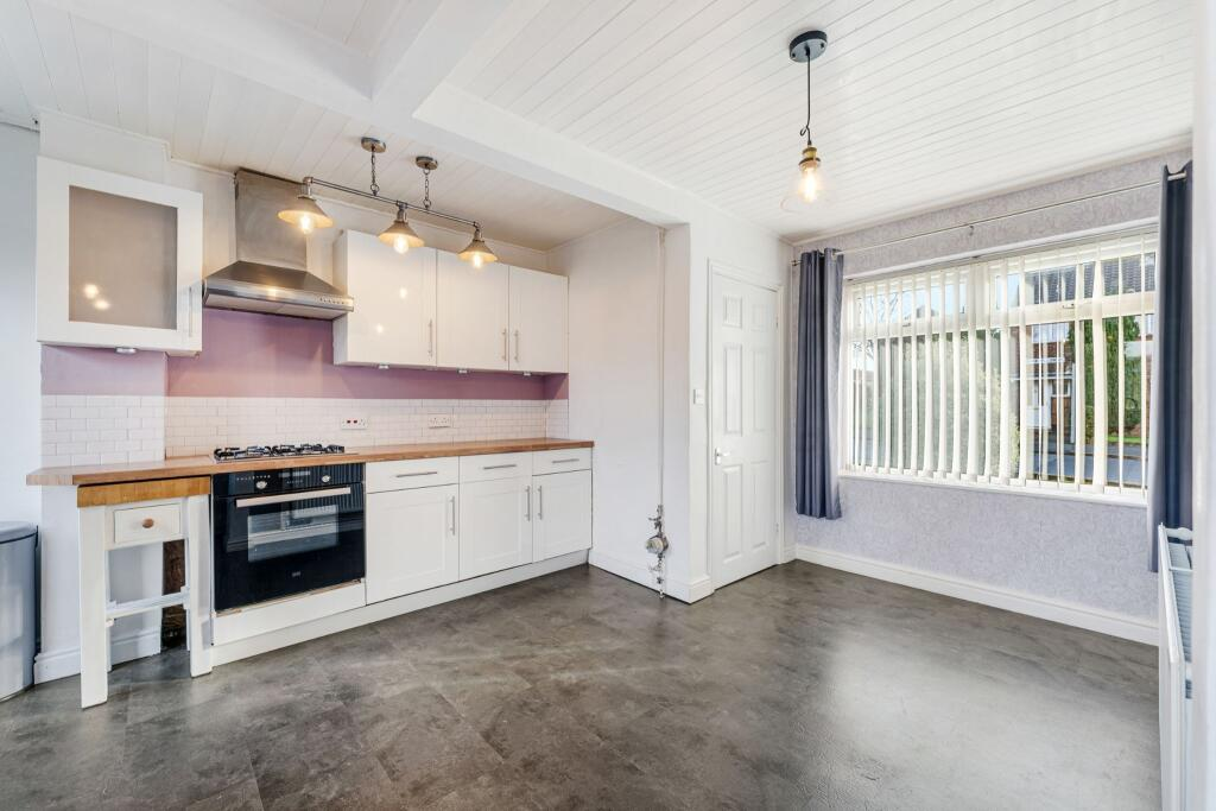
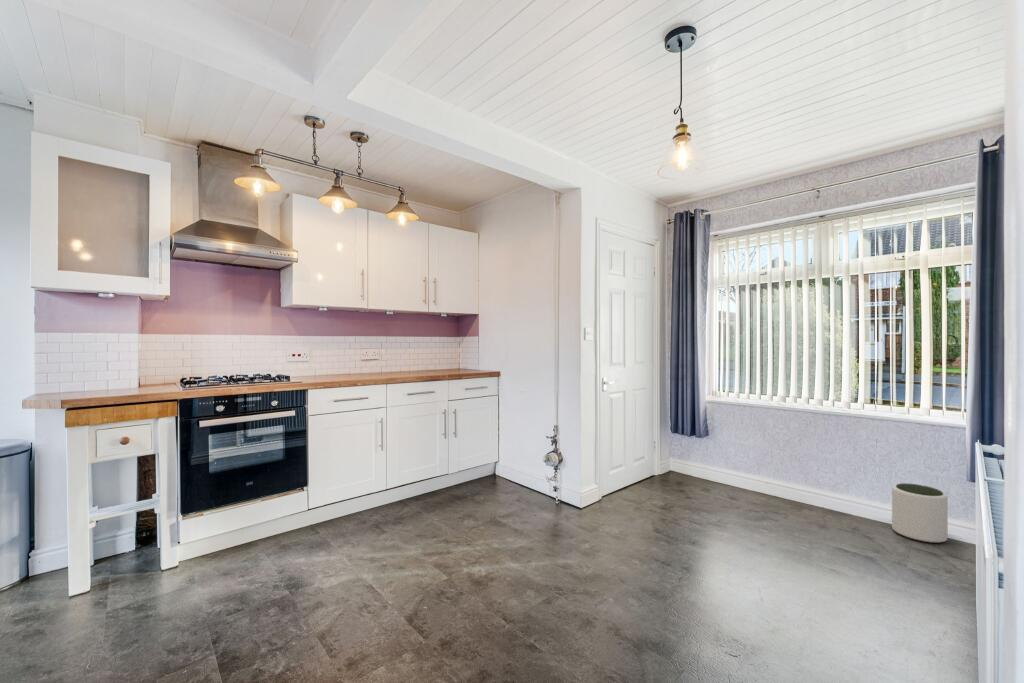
+ plant pot [891,482,949,544]
